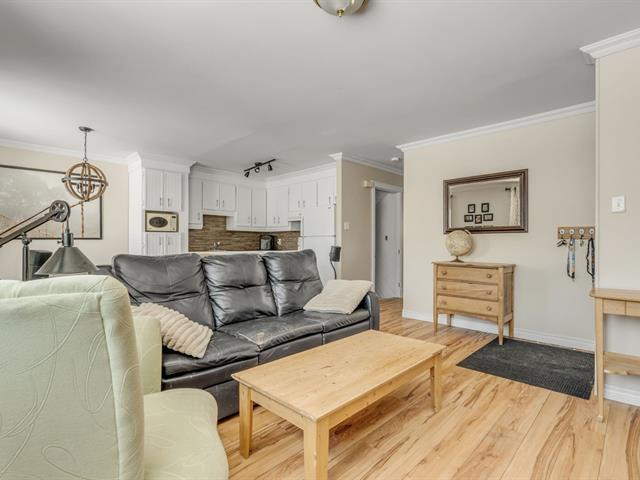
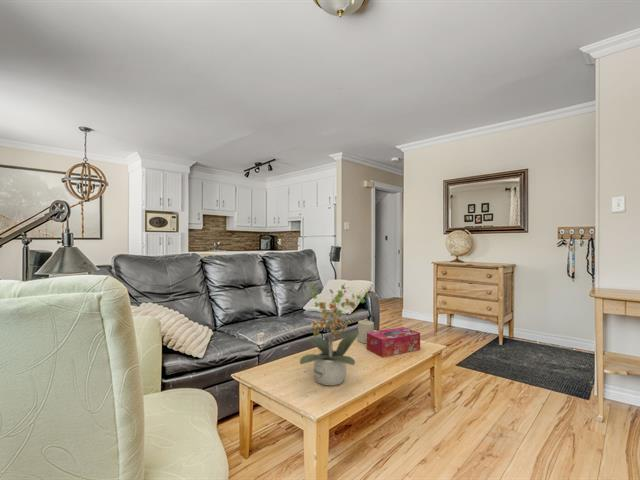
+ tissue box [366,326,421,358]
+ potted plant [299,282,374,387]
+ candle [357,318,375,345]
